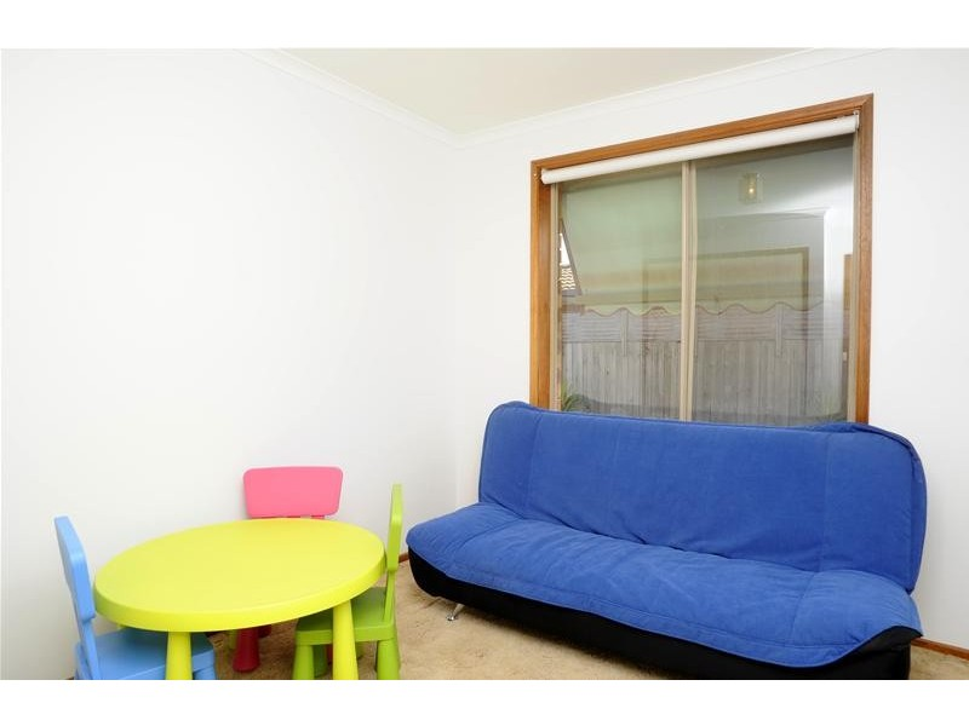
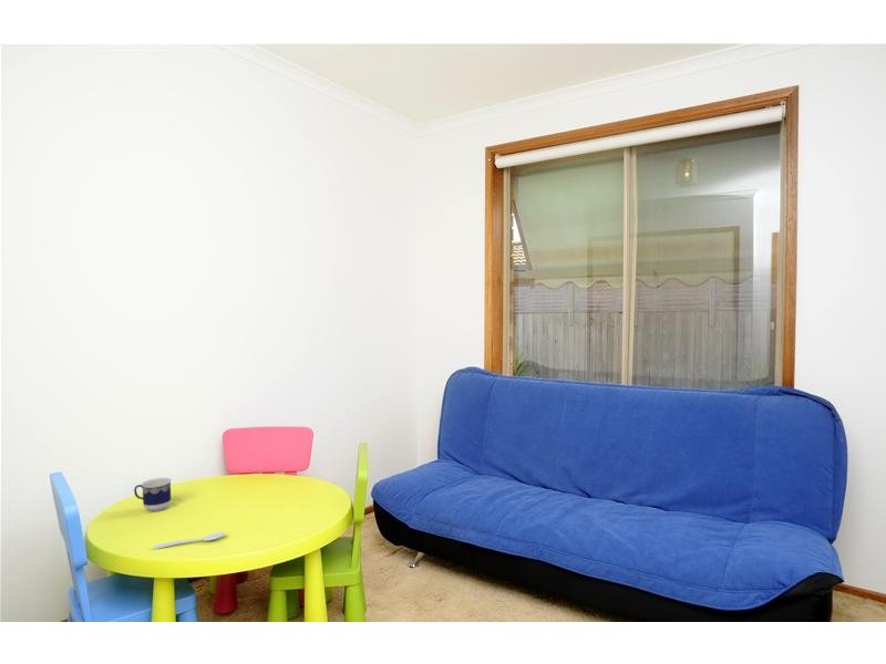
+ spoon [153,531,226,551]
+ cup [133,477,172,512]
